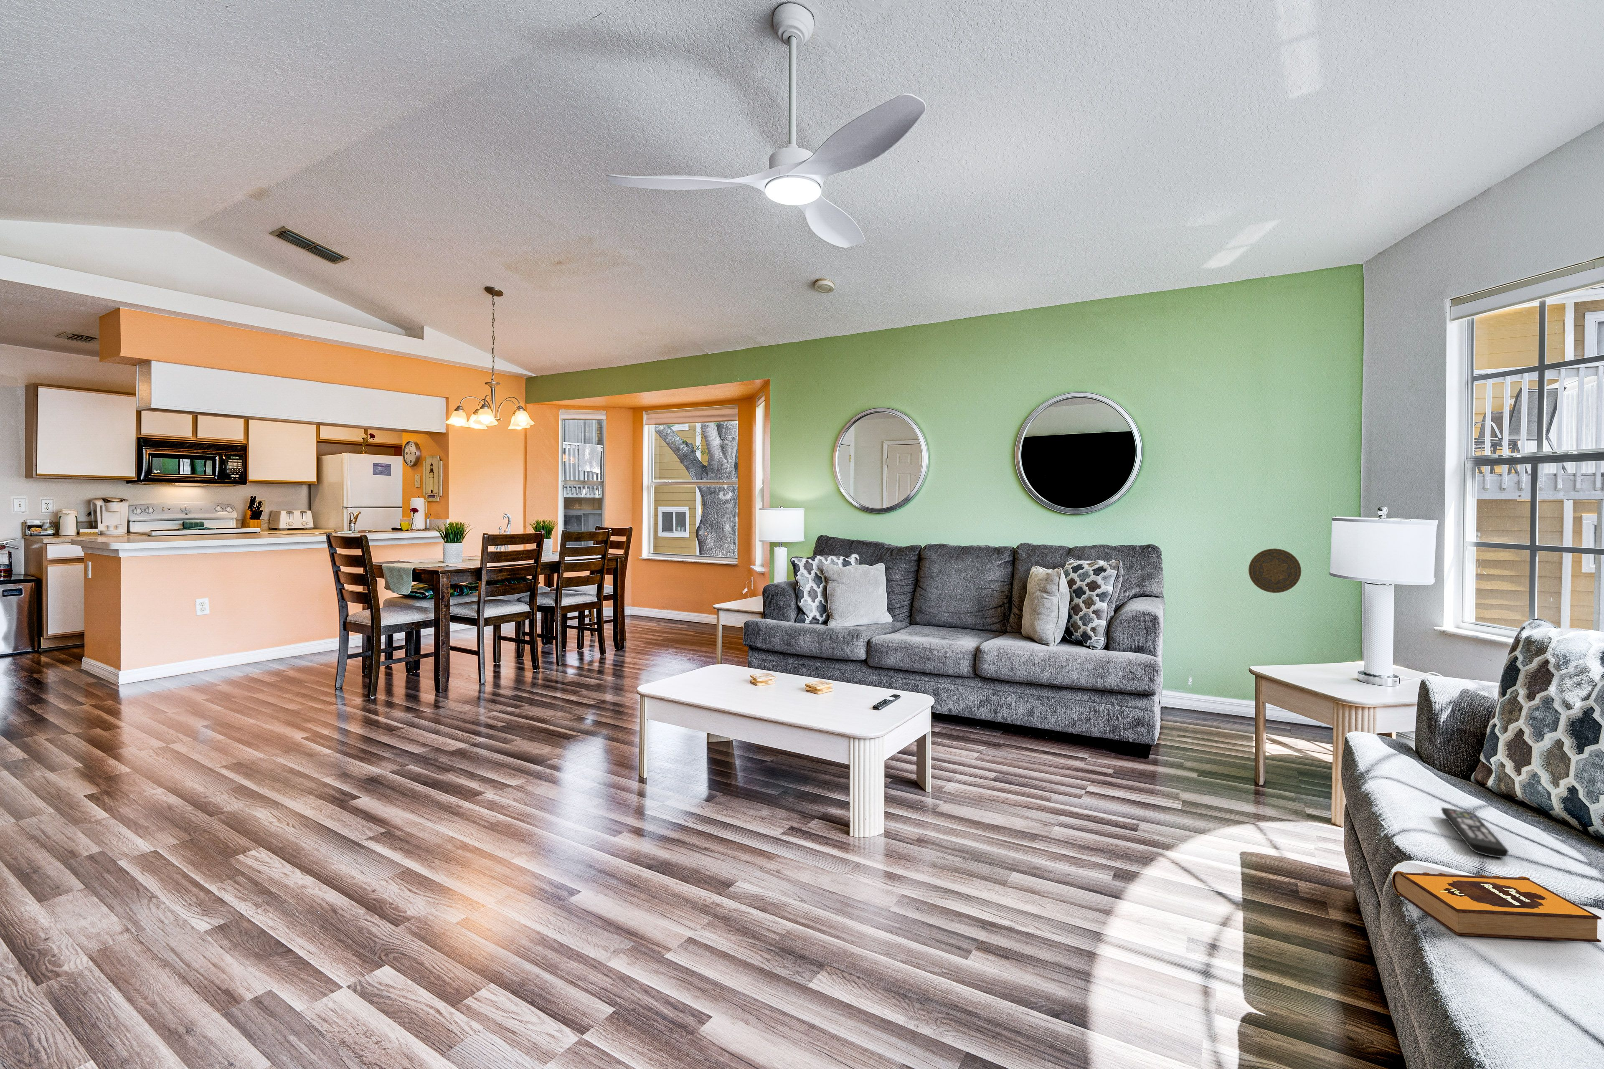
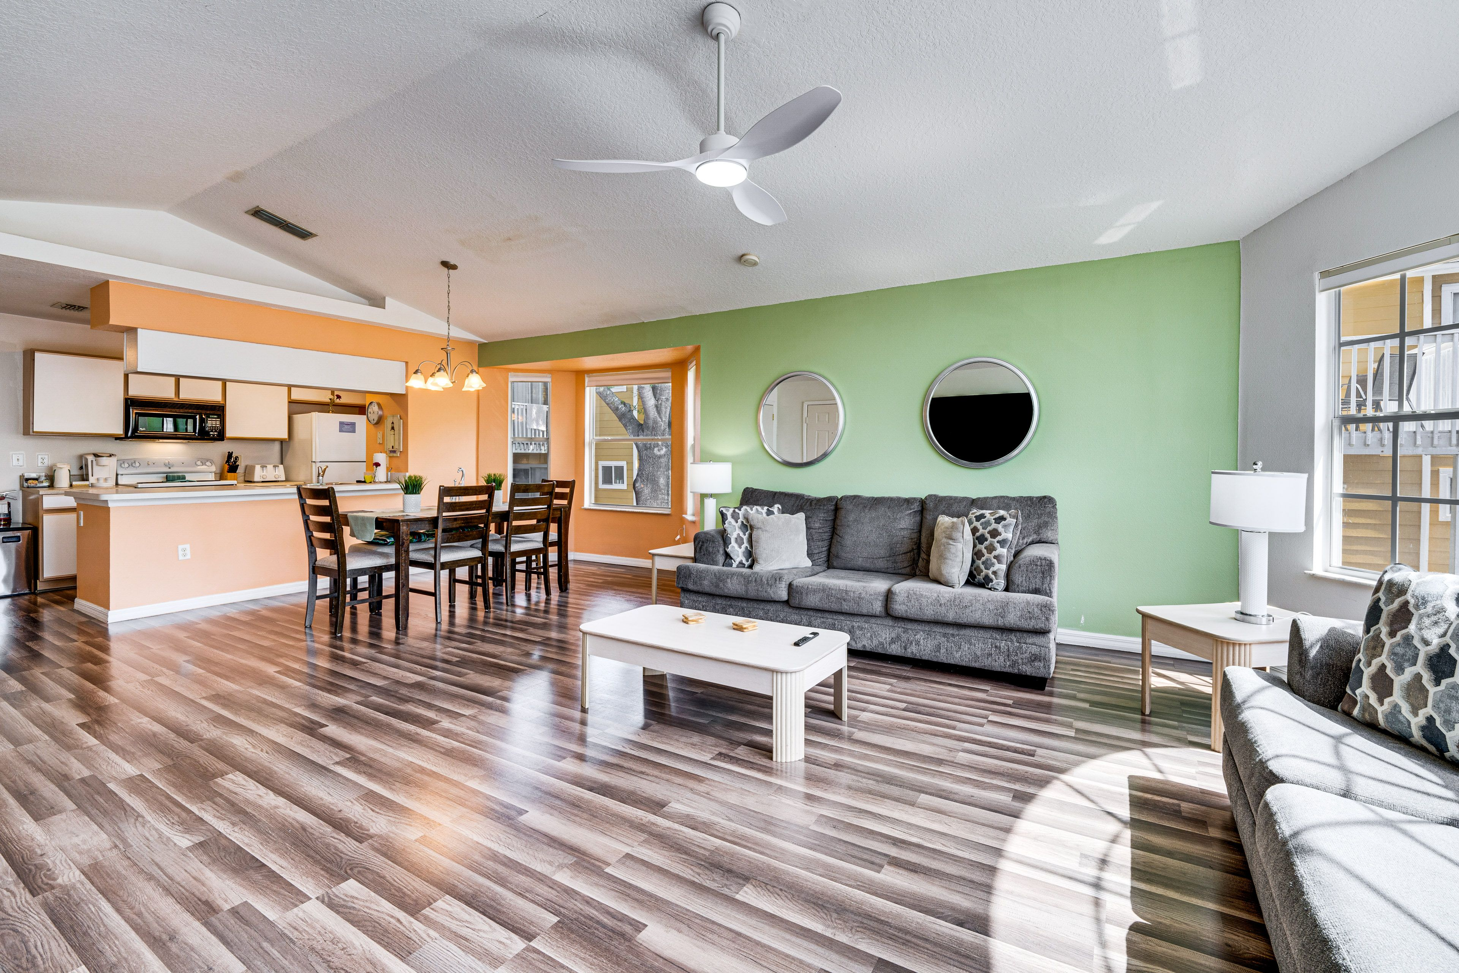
- hardback book [1392,871,1602,943]
- remote control [1440,807,1510,858]
- decorative plate [1248,548,1302,593]
